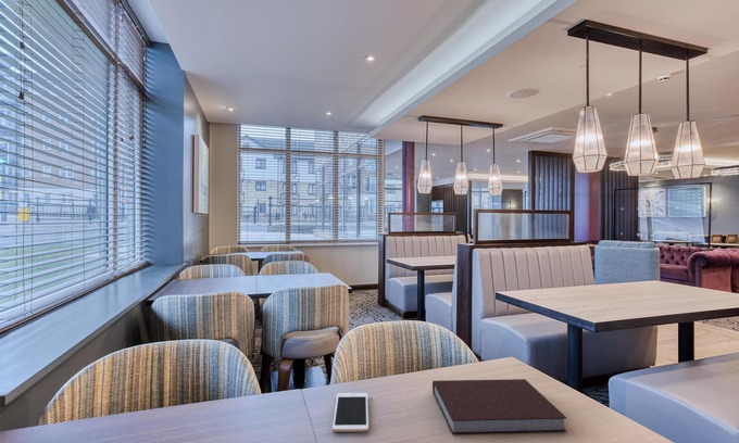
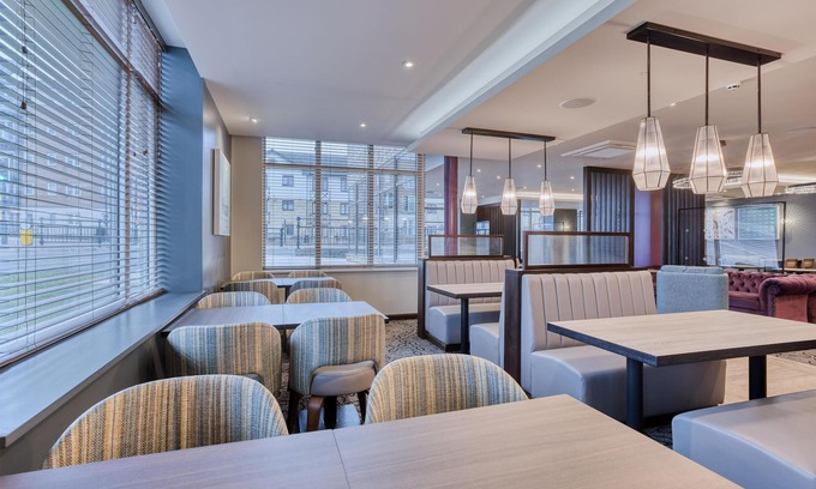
- notebook [431,378,568,435]
- cell phone [331,392,369,433]
